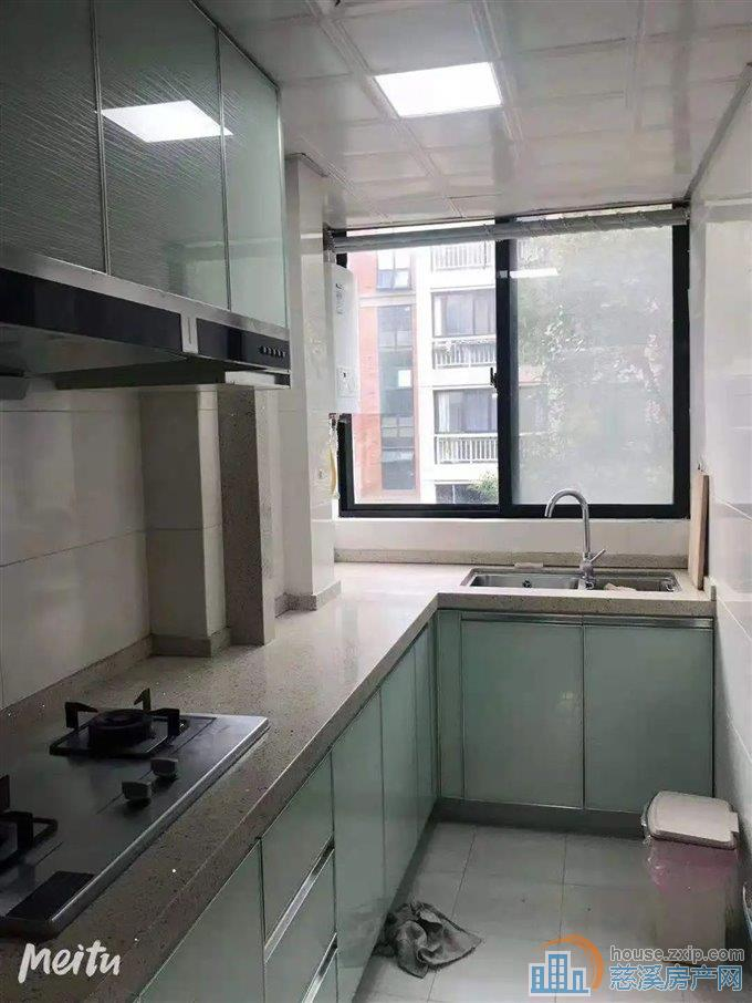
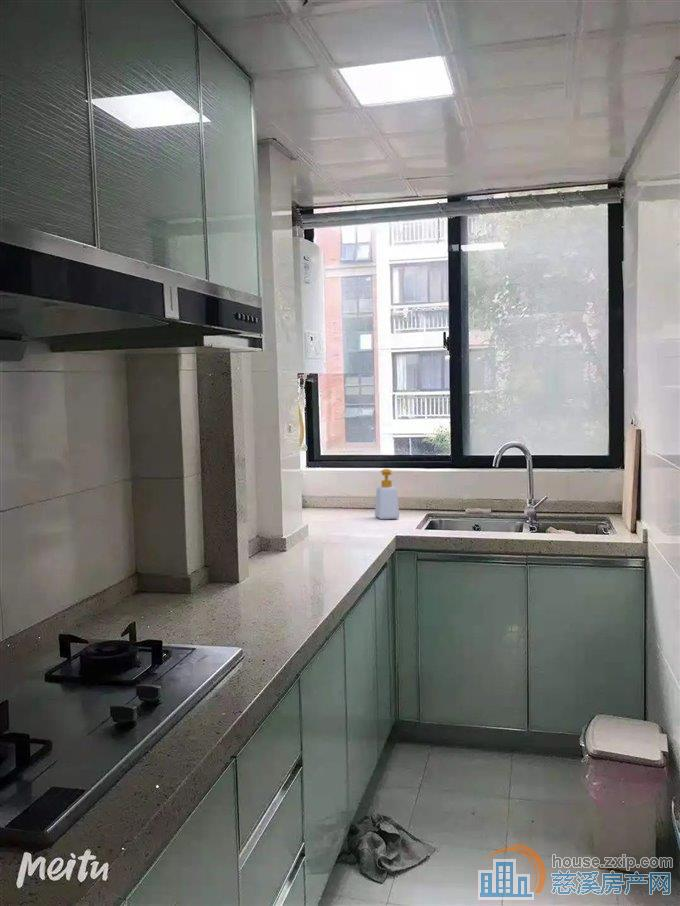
+ soap bottle [374,468,400,520]
